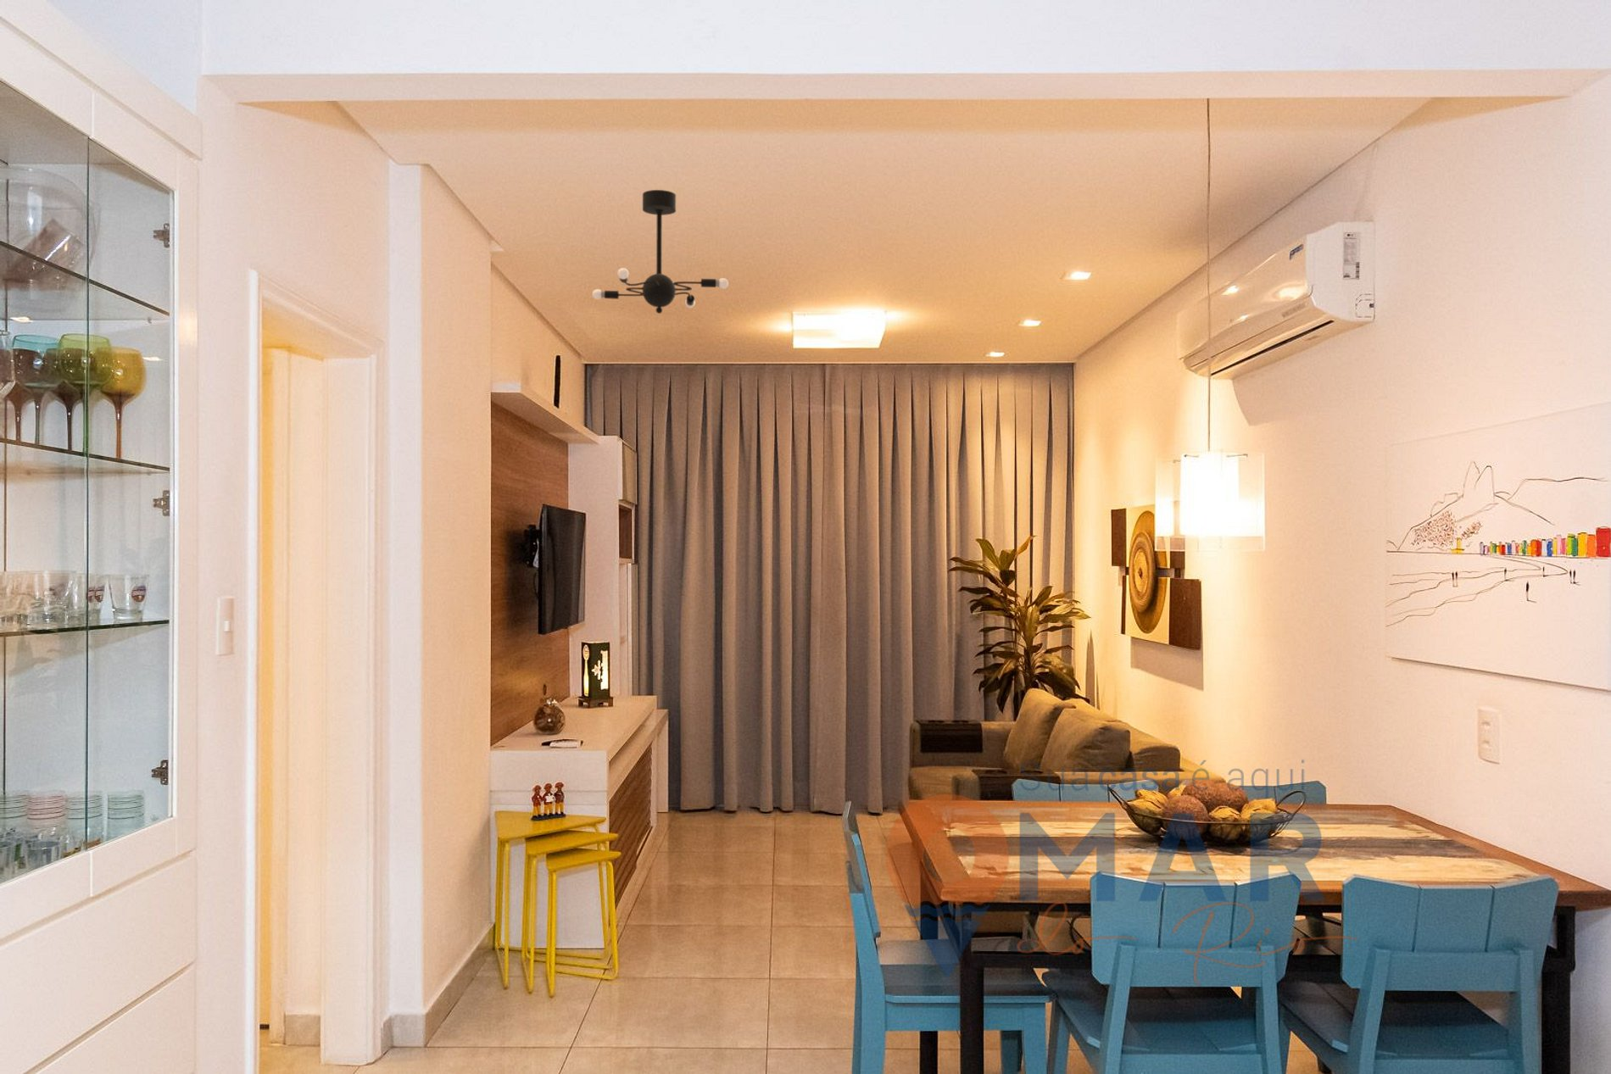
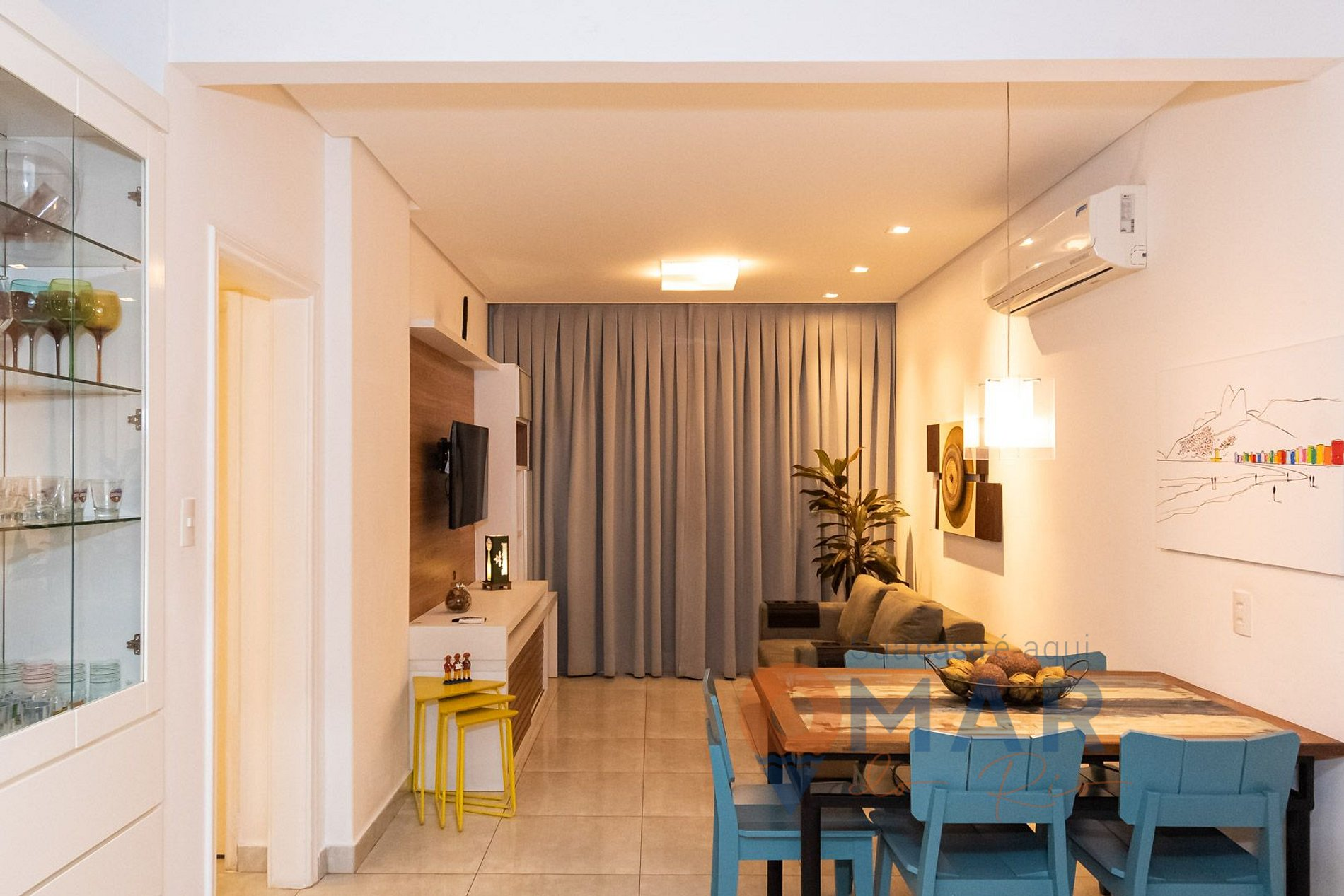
- ceiling light fixture [592,189,729,314]
